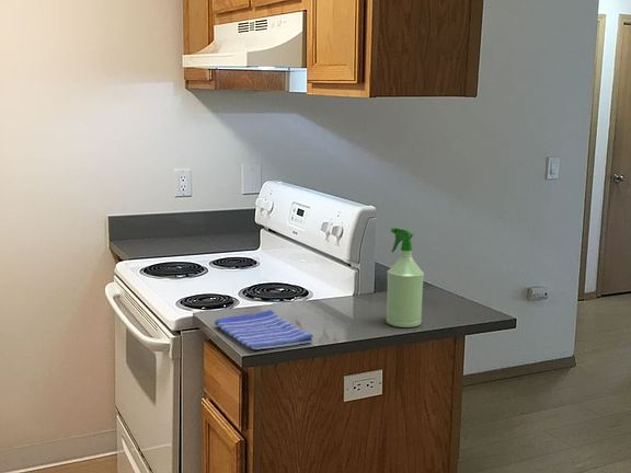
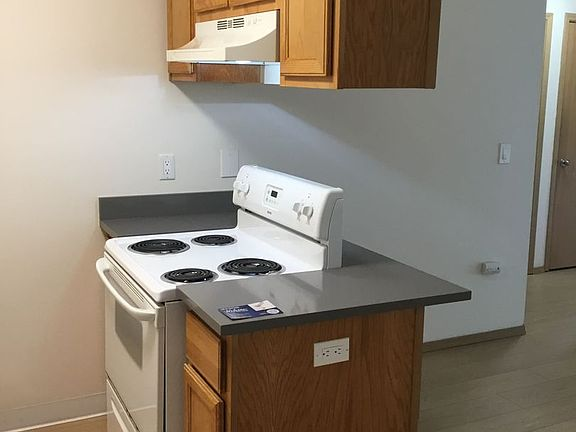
- dish towel [214,309,314,350]
- spray bottle [386,227,425,328]
